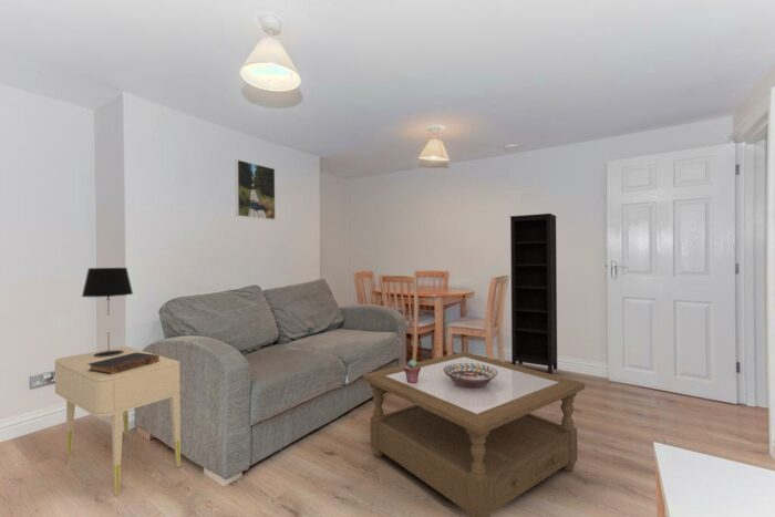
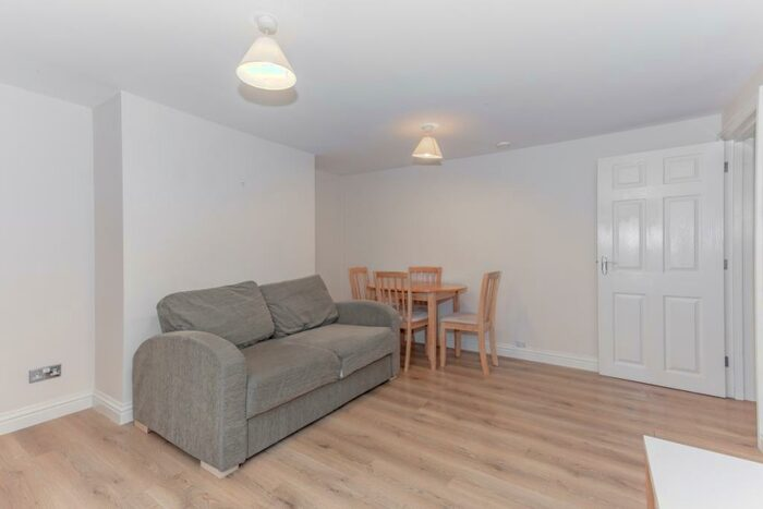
- potted succulent [403,359,421,383]
- table lamp [81,267,134,356]
- nightstand [54,345,182,496]
- book [87,352,161,375]
- bookcase [509,213,558,375]
- decorative bowl [444,363,498,389]
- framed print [235,158,277,221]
- coffee table [362,351,586,517]
